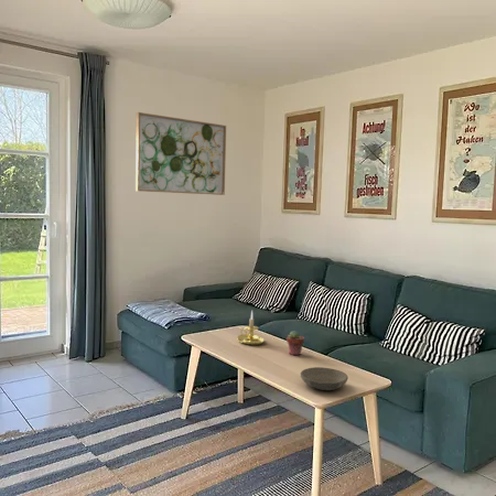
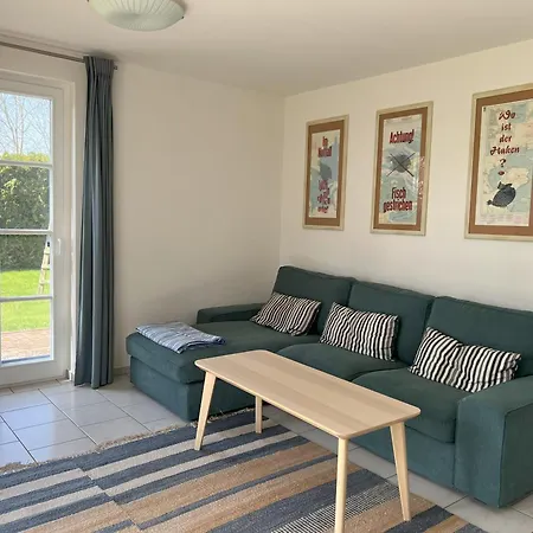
- potted succulent [285,330,305,356]
- wall art [134,111,227,196]
- bowl [300,366,349,391]
- candle holder [236,310,266,346]
